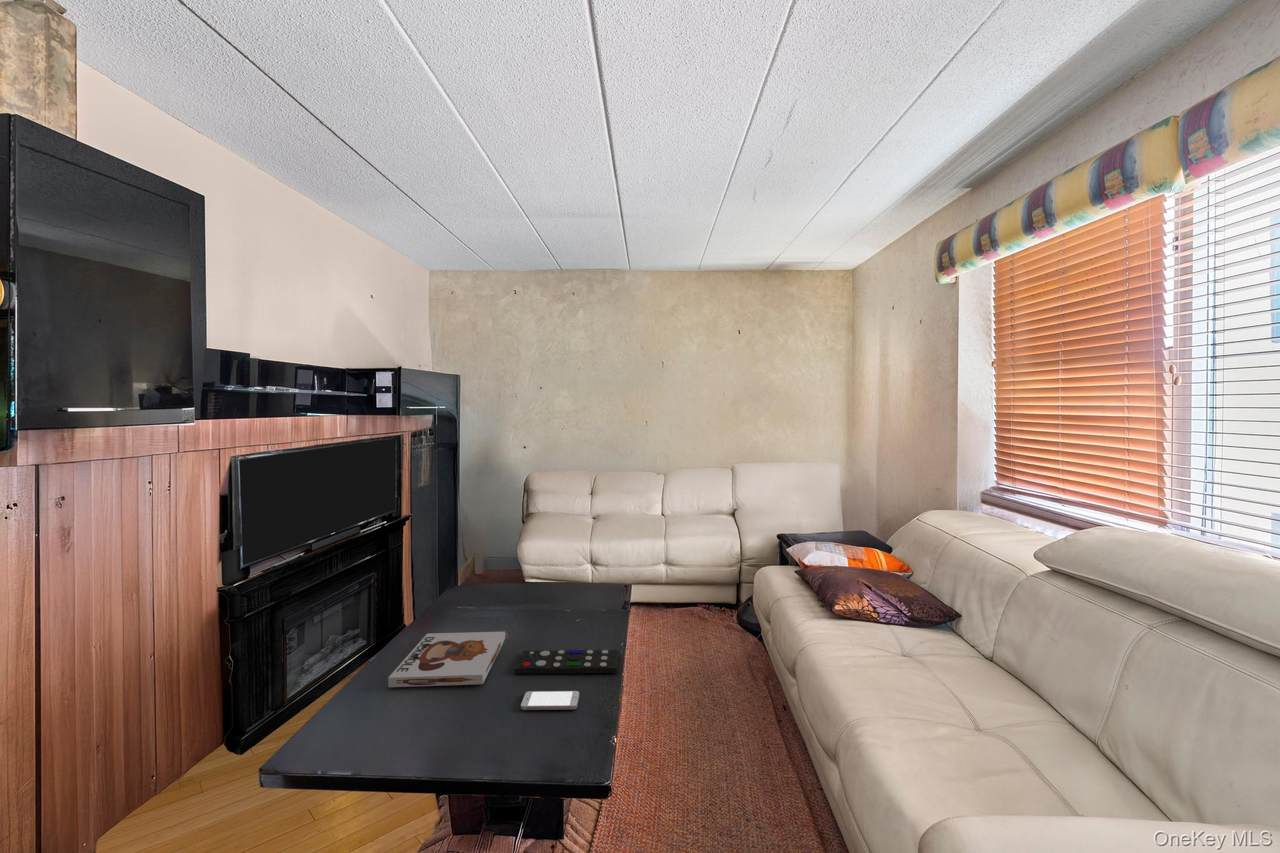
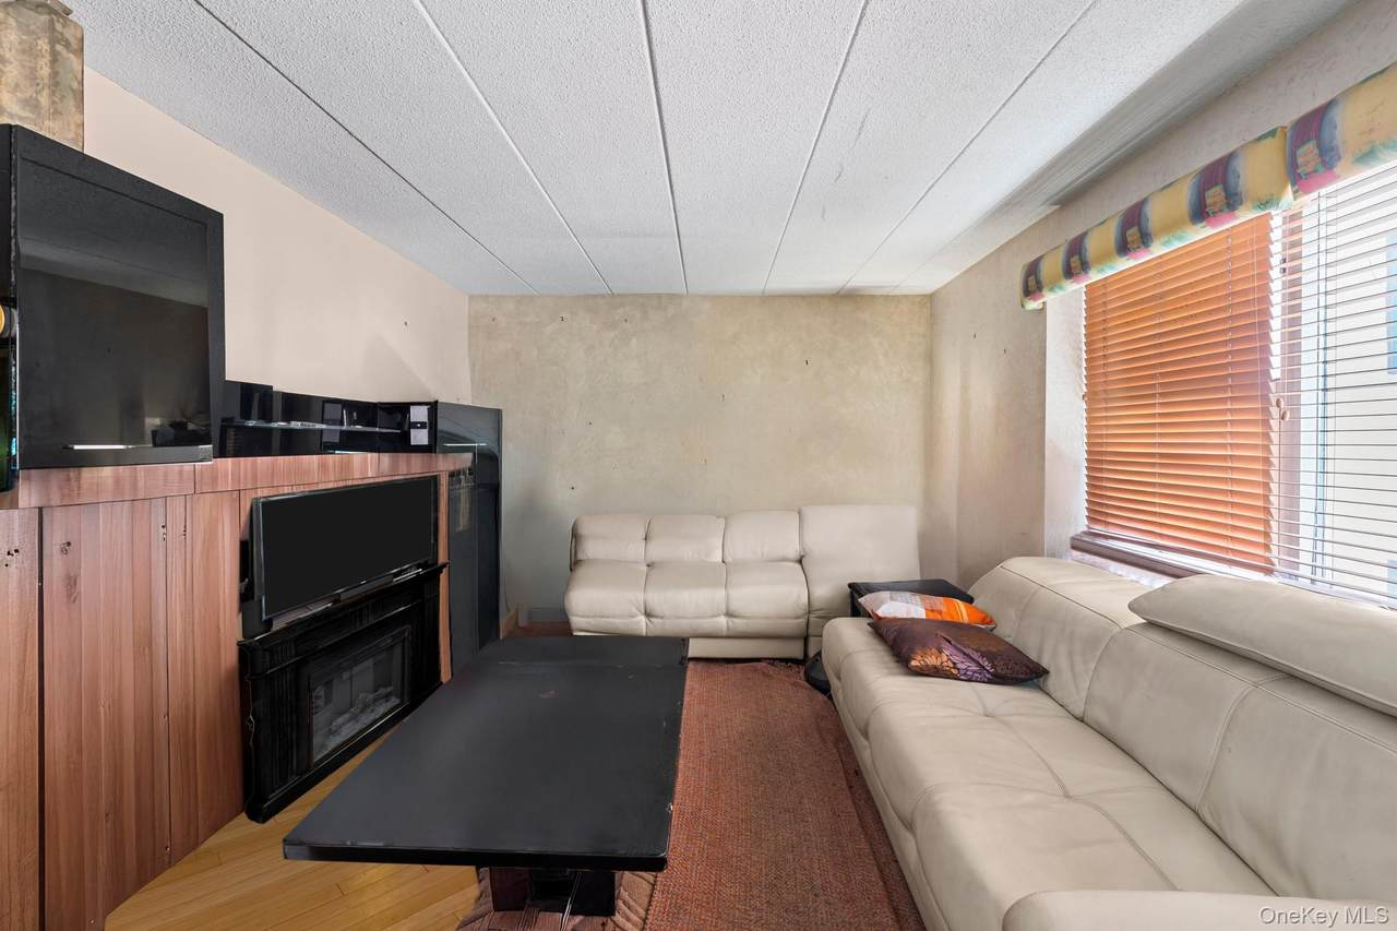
- board game [387,631,506,688]
- remote control [514,649,619,675]
- smartphone [520,690,581,711]
